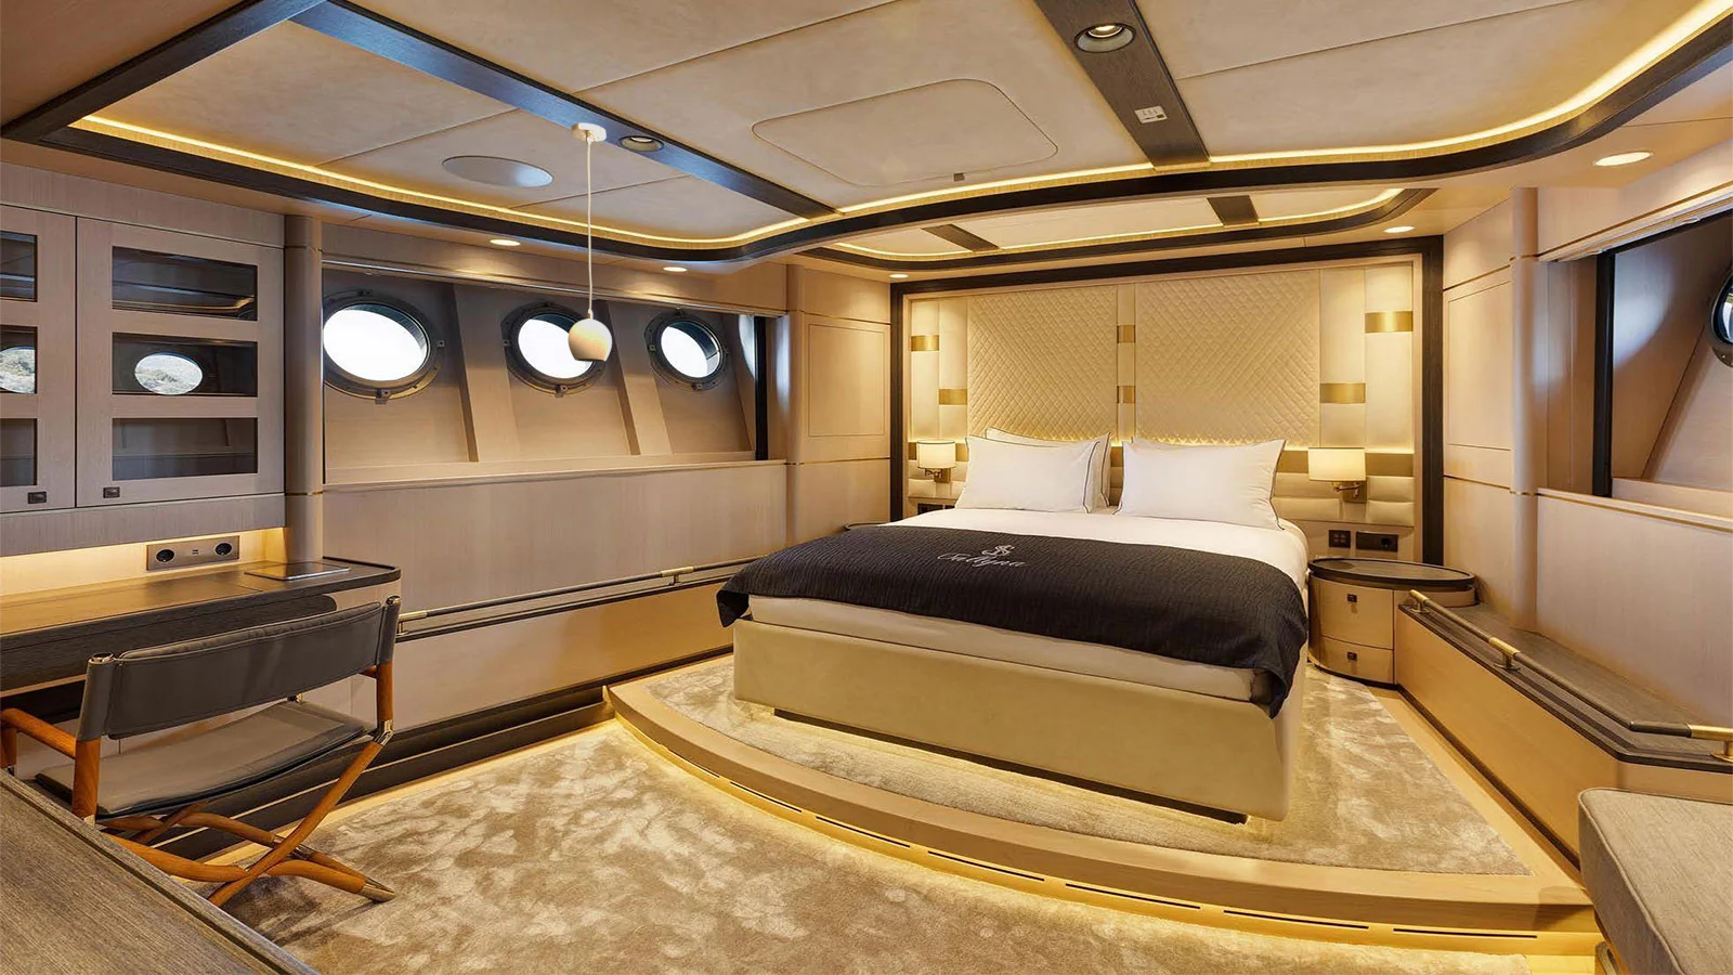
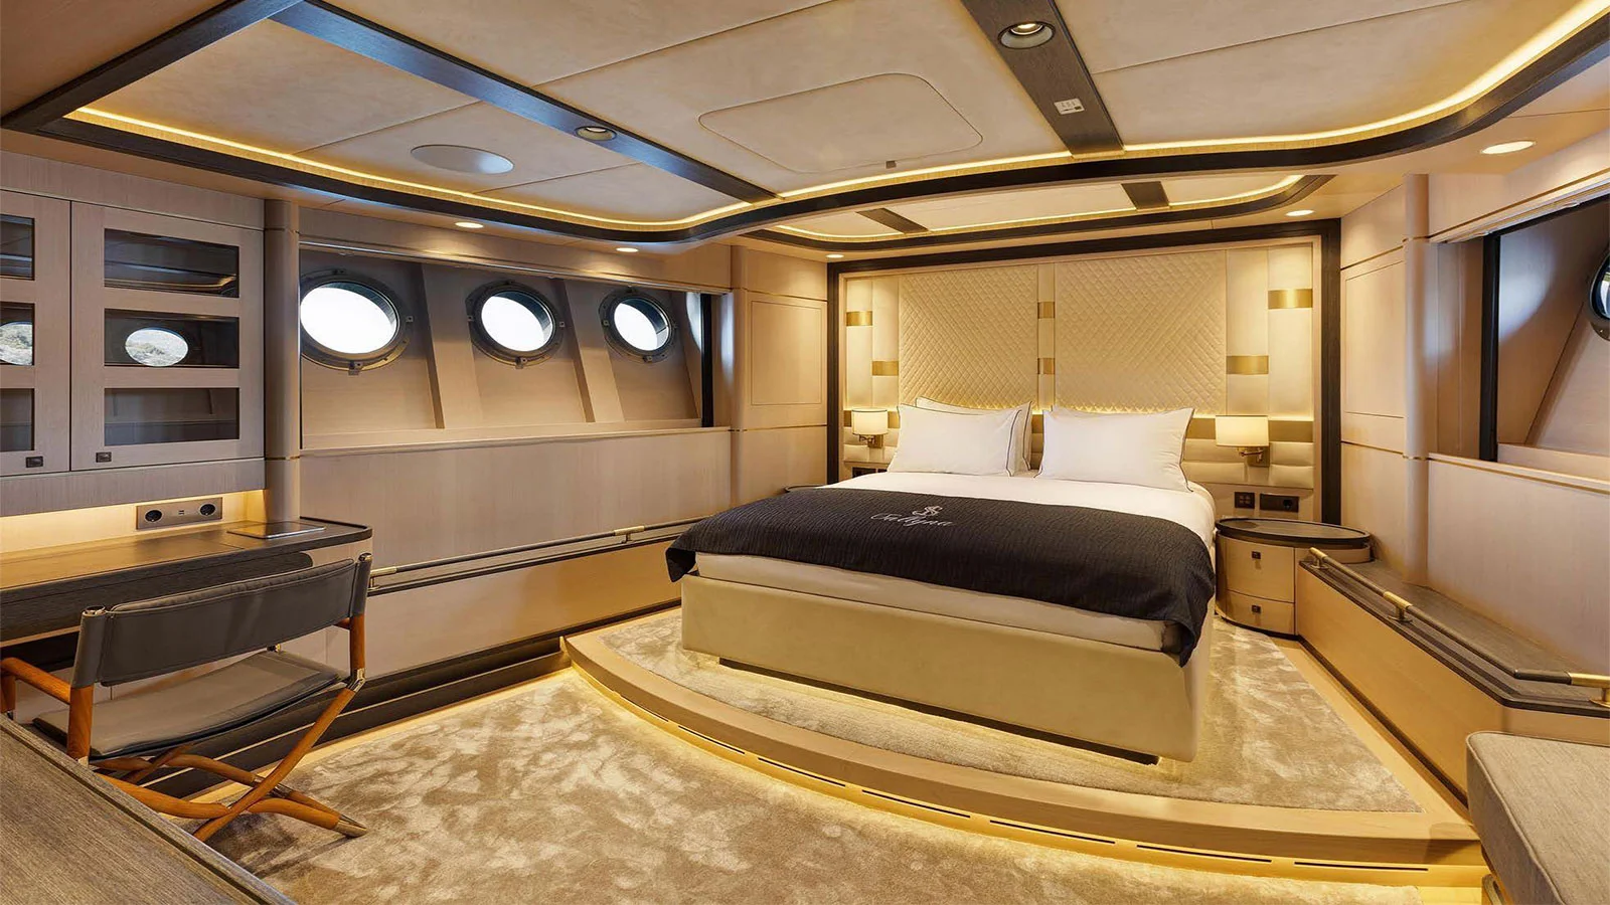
- light fixture [567,123,613,363]
